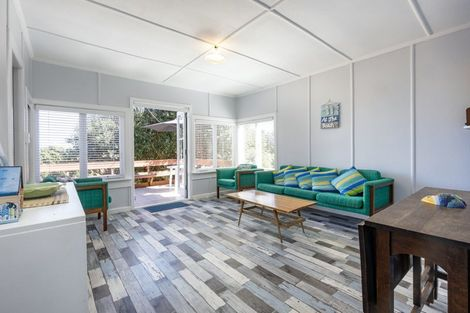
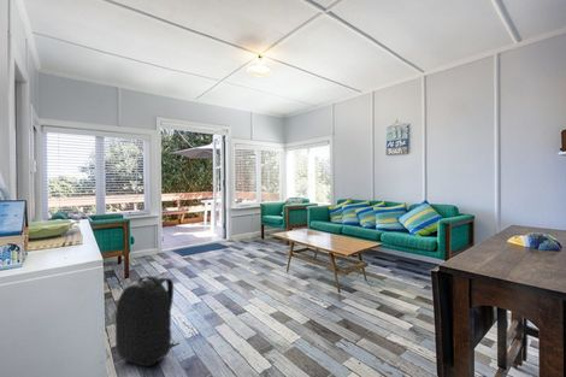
+ backpack [114,275,179,367]
